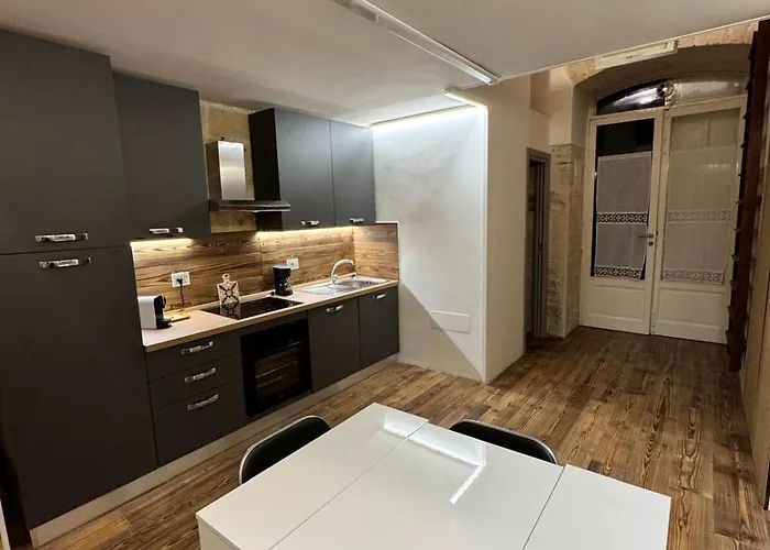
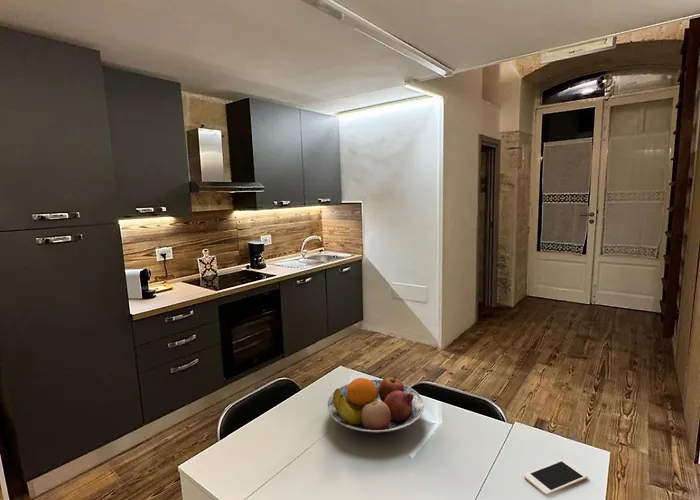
+ cell phone [523,459,589,496]
+ fruit bowl [326,376,425,433]
